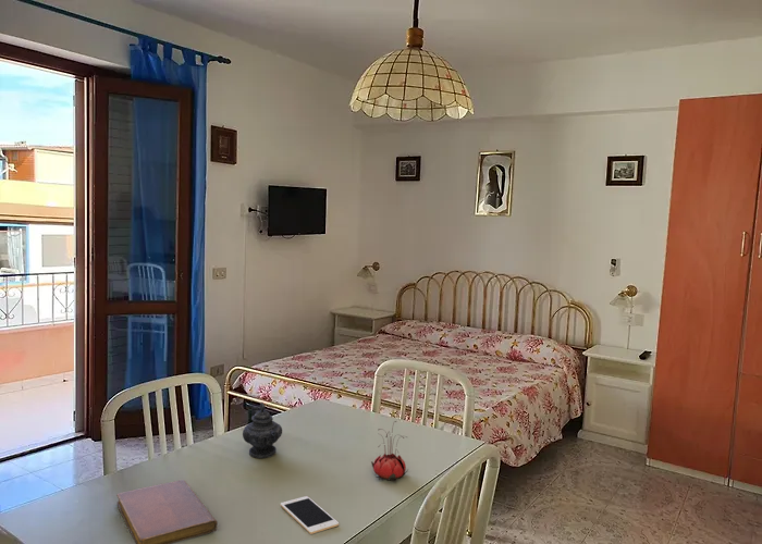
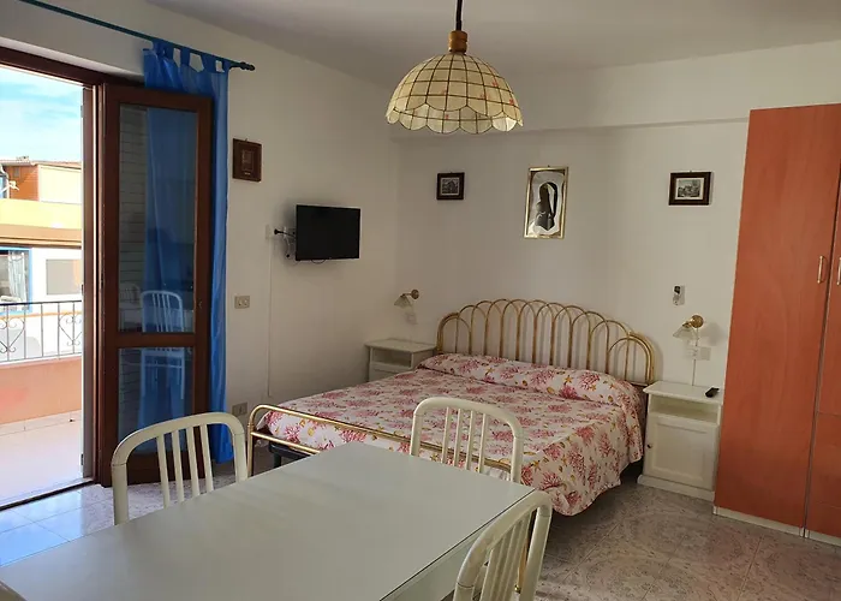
- flower [370,420,409,482]
- cell phone [280,495,340,535]
- notebook [115,479,219,544]
- teapot [242,401,283,459]
